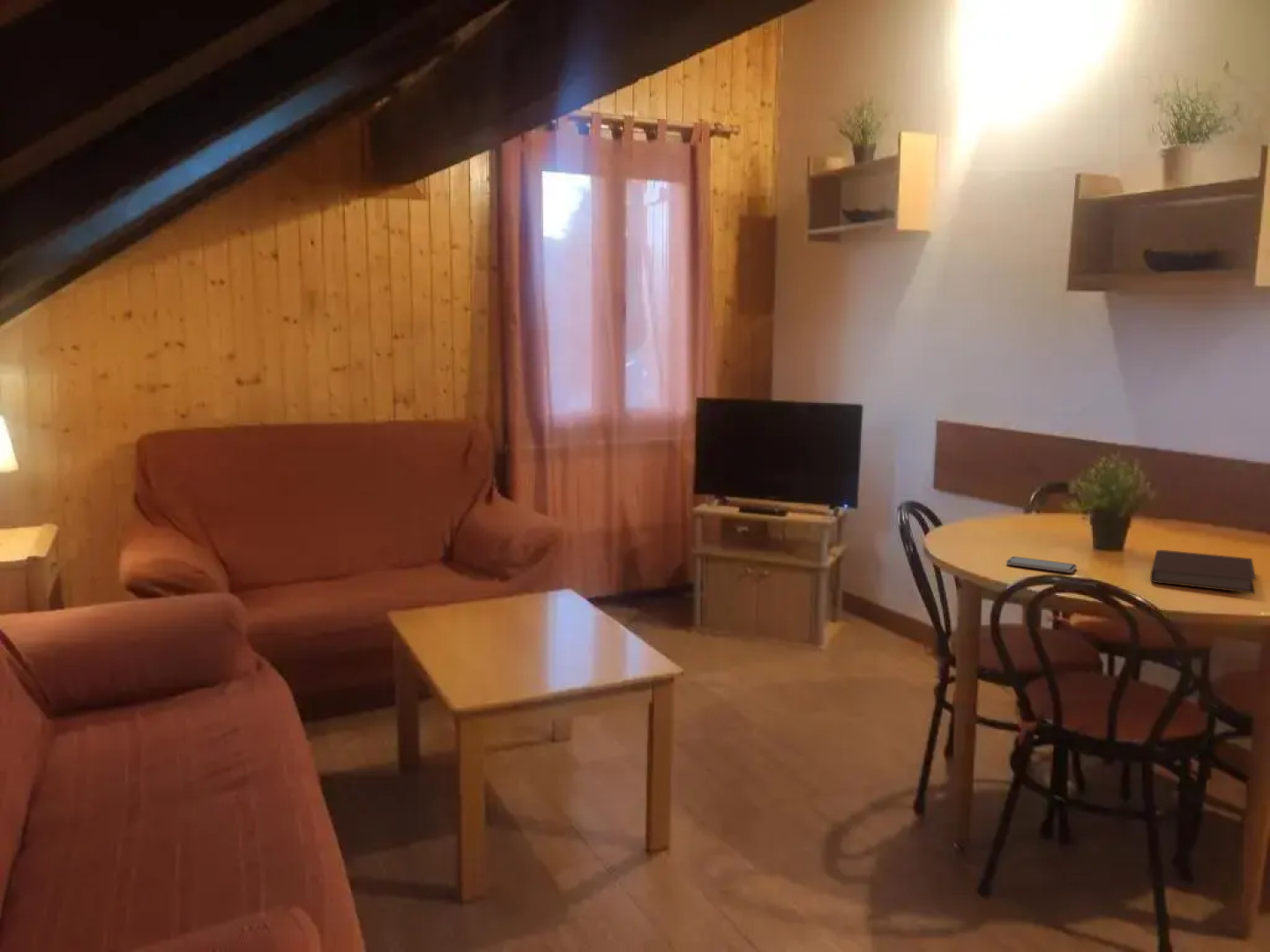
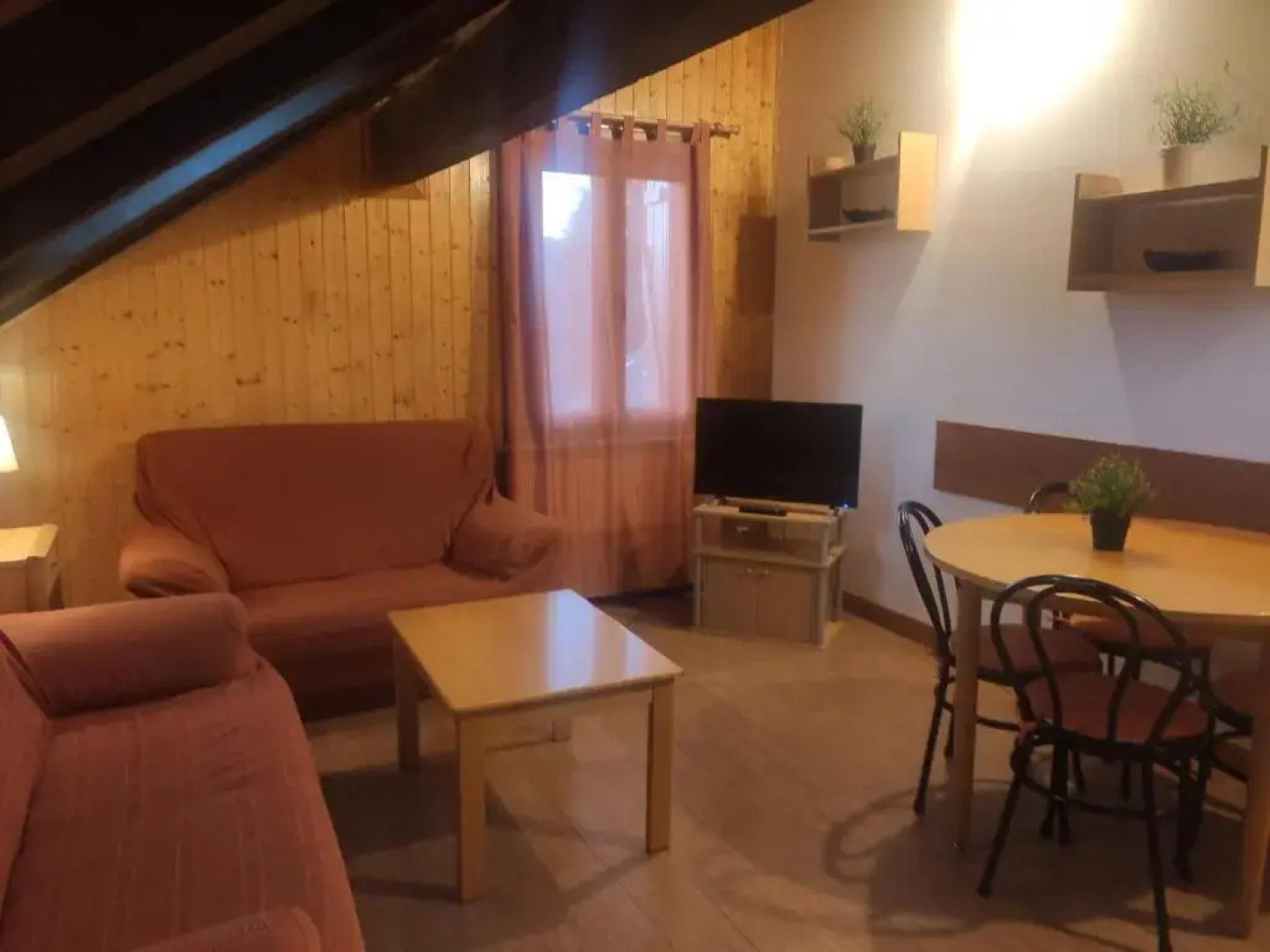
- notebook [1149,549,1257,594]
- smartphone [1005,555,1078,574]
